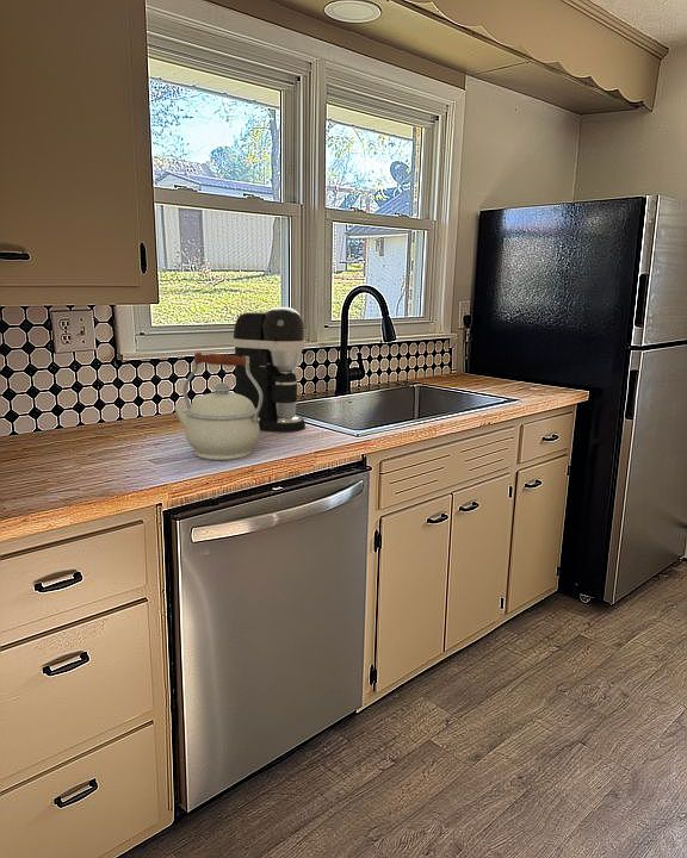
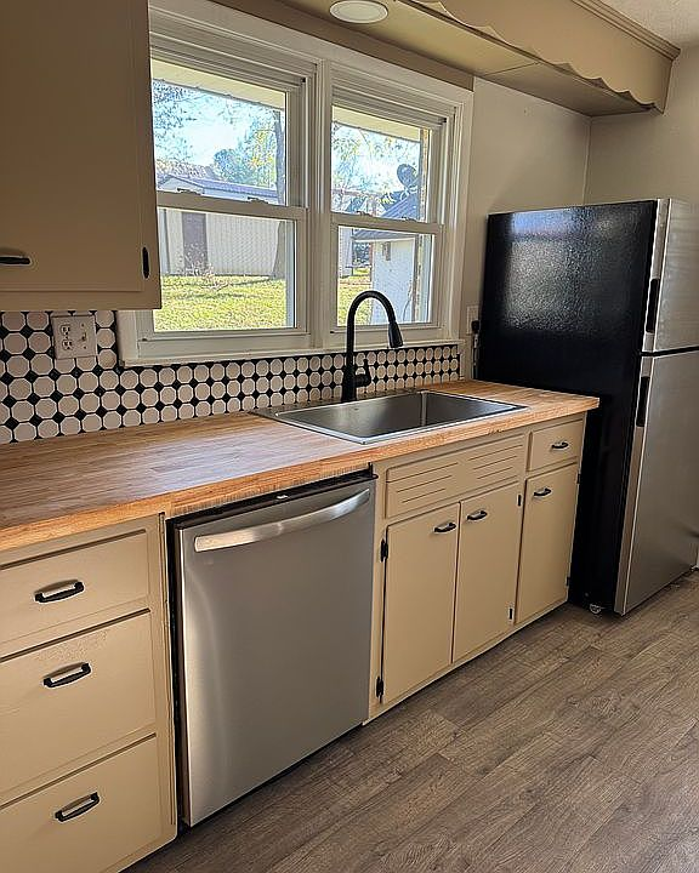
- coffee maker [231,306,307,433]
- kettle [173,352,262,461]
